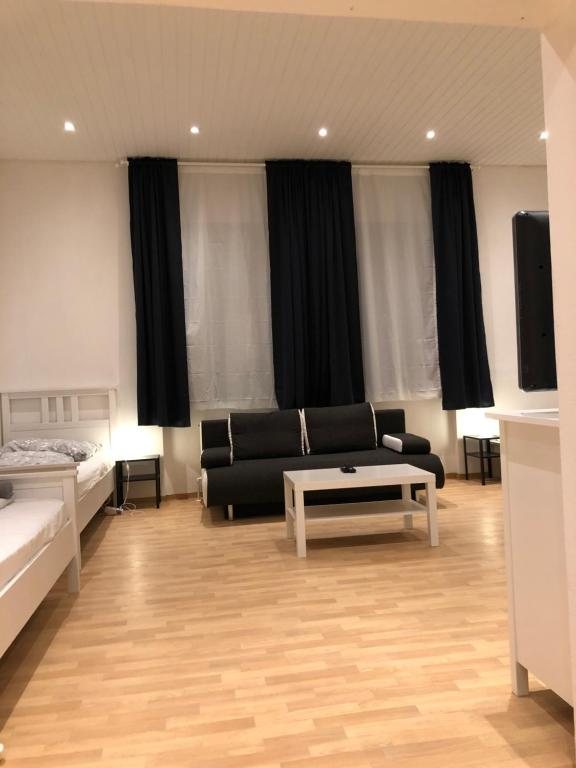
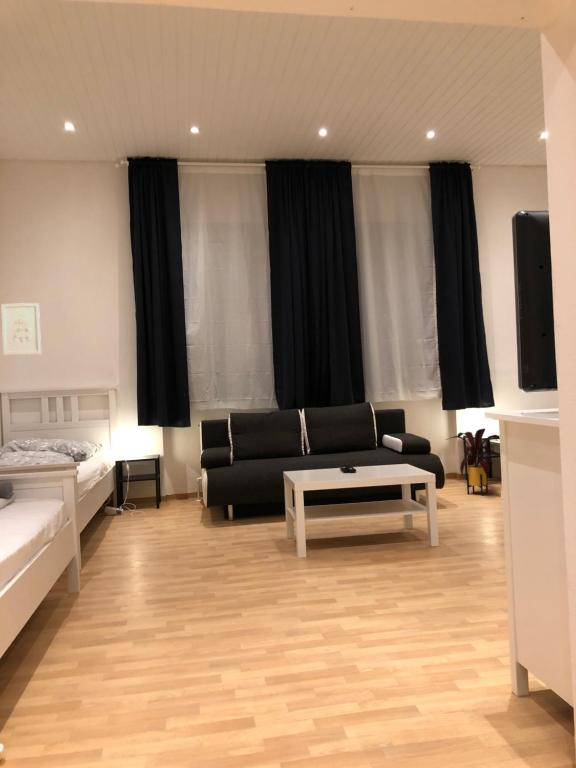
+ house plant [445,428,501,496]
+ wall art [0,302,42,356]
